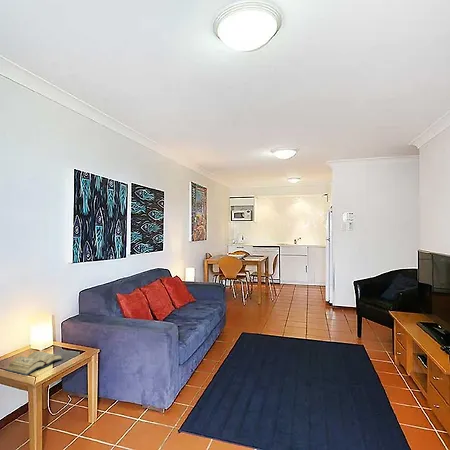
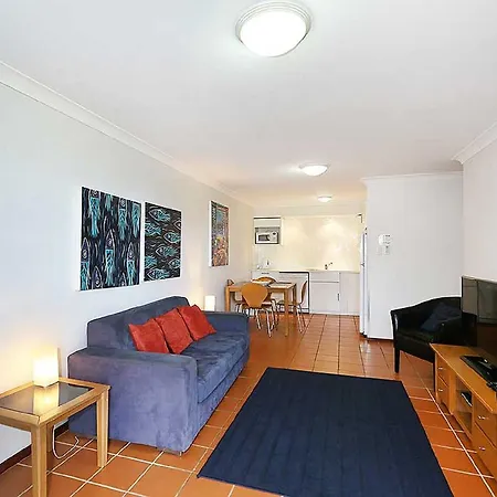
- diary [4,350,64,376]
